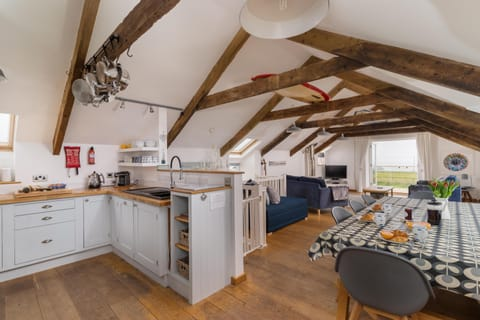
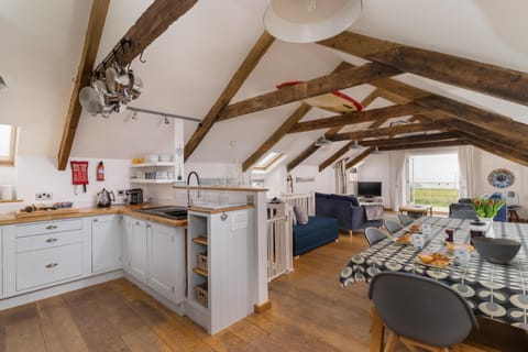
+ bowl [471,235,522,265]
